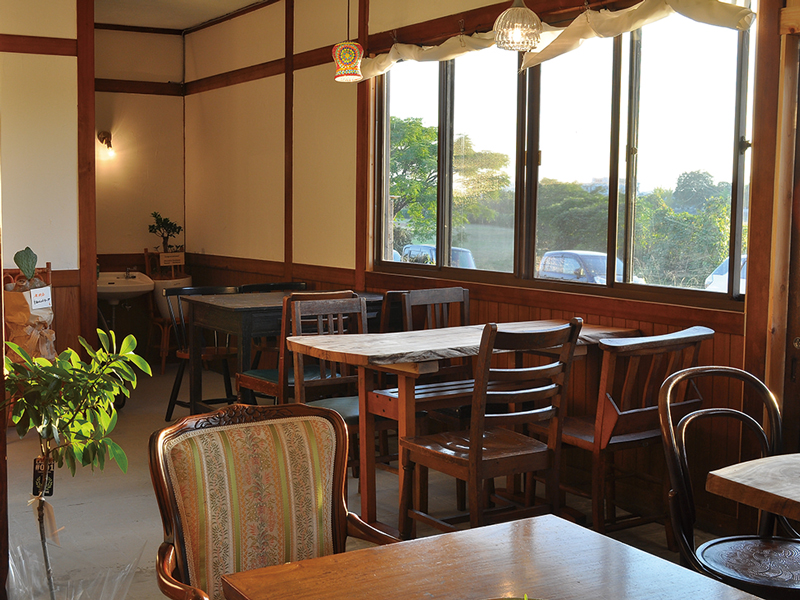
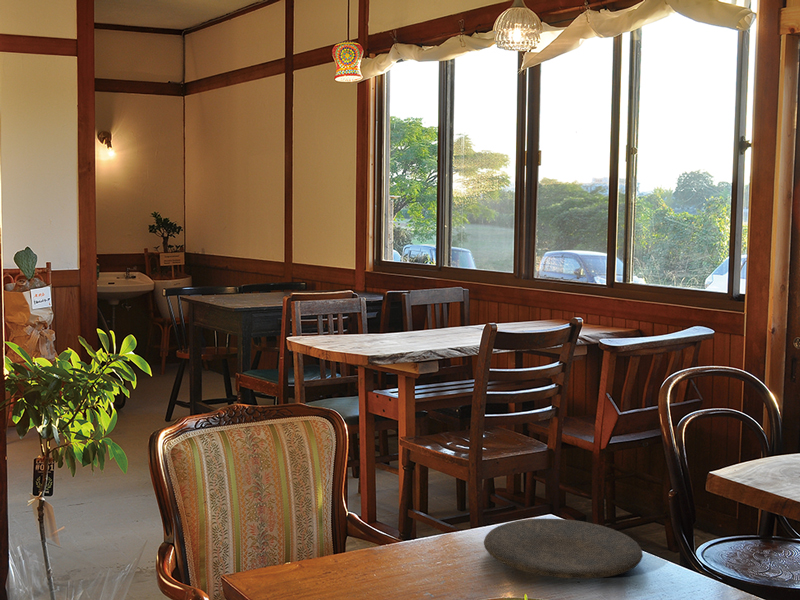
+ plate [483,518,644,580]
